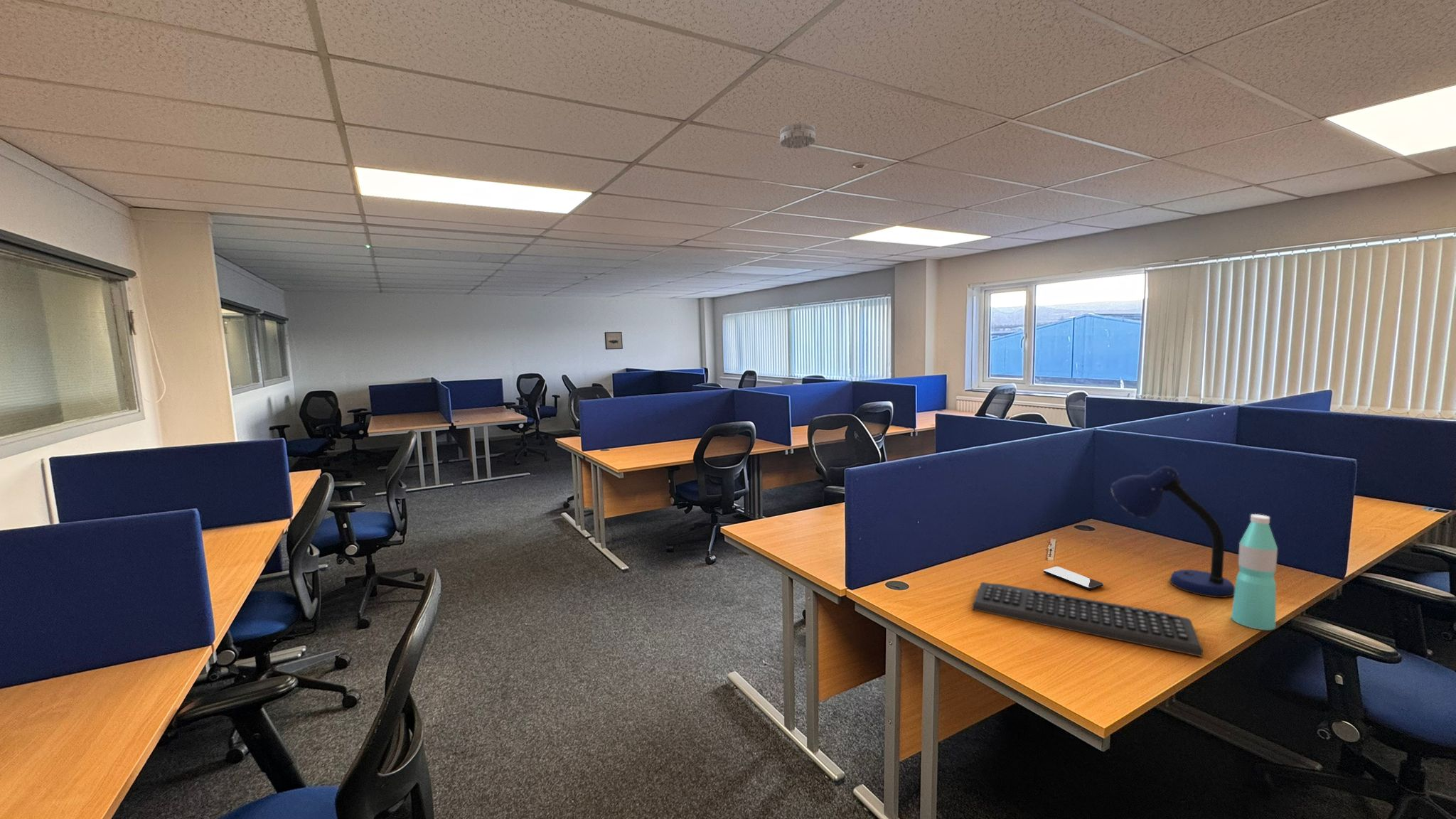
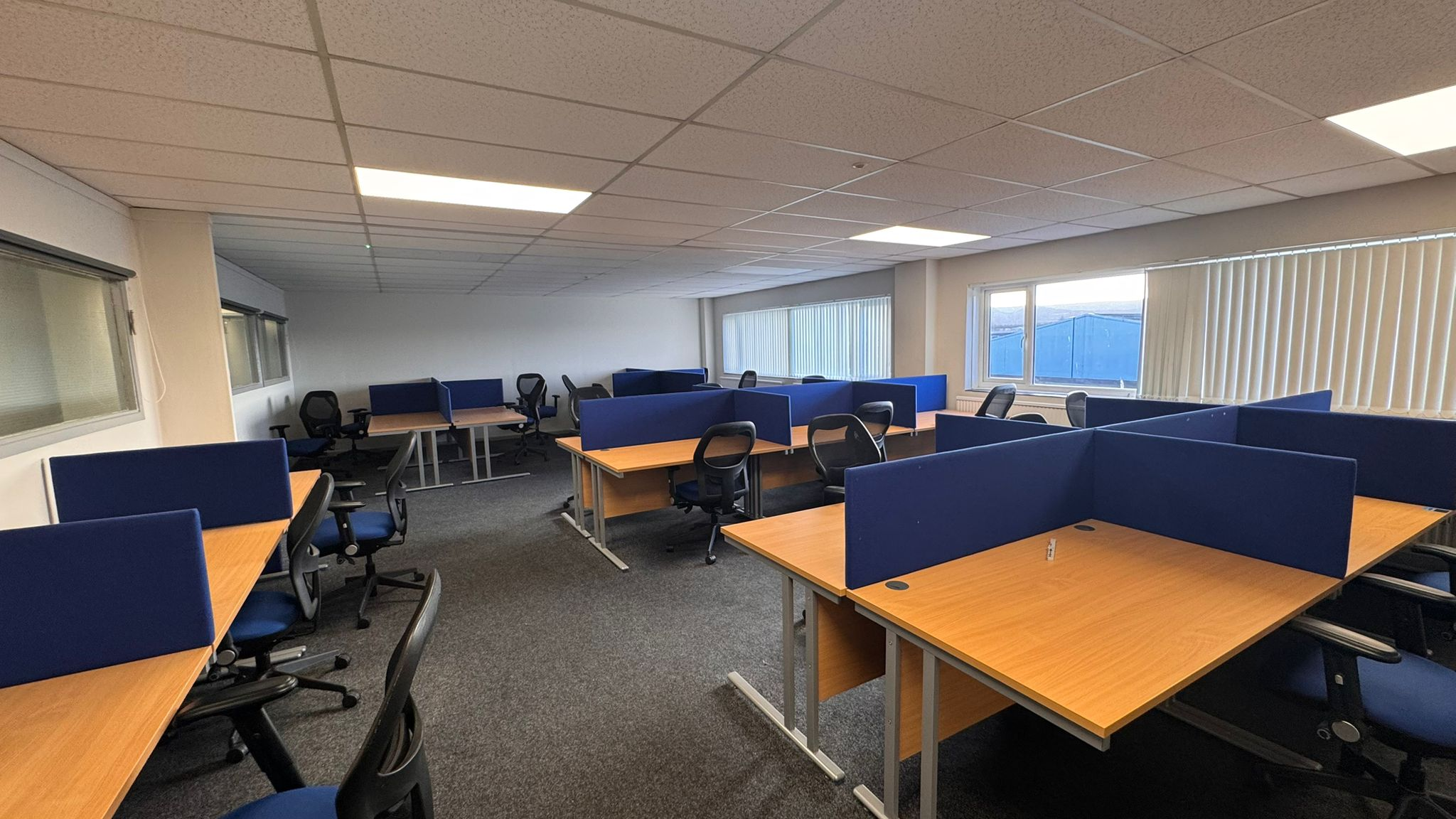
- wall art [604,331,623,350]
- smartphone [1043,566,1104,591]
- smoke detector [779,122,816,149]
- desk lamp [1110,466,1235,599]
- keyboard [972,582,1204,658]
- water bottle [1231,513,1278,631]
